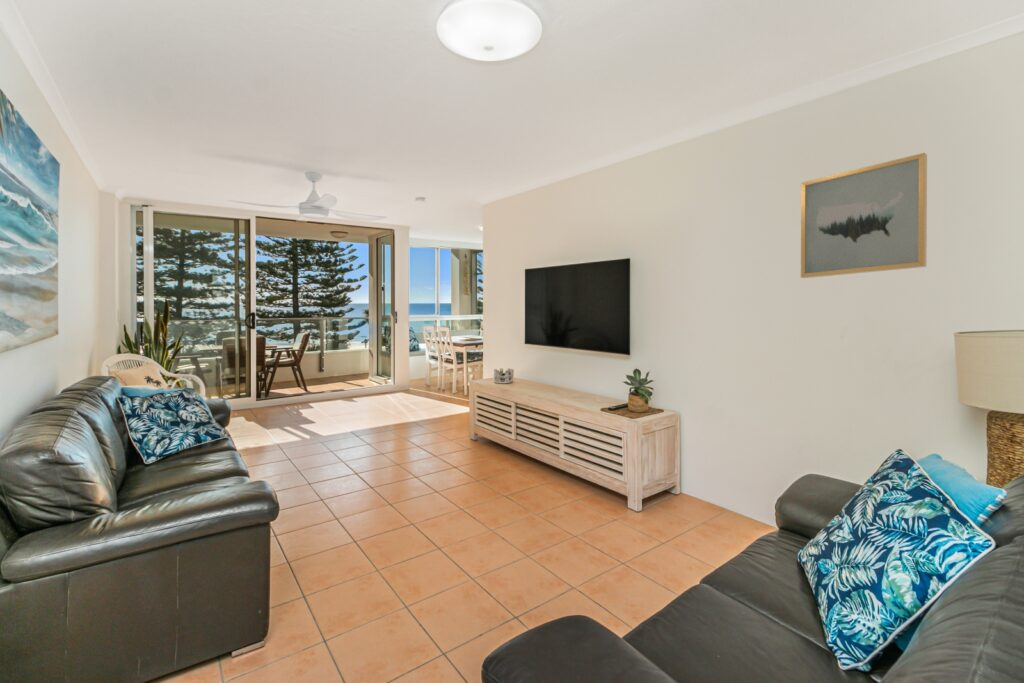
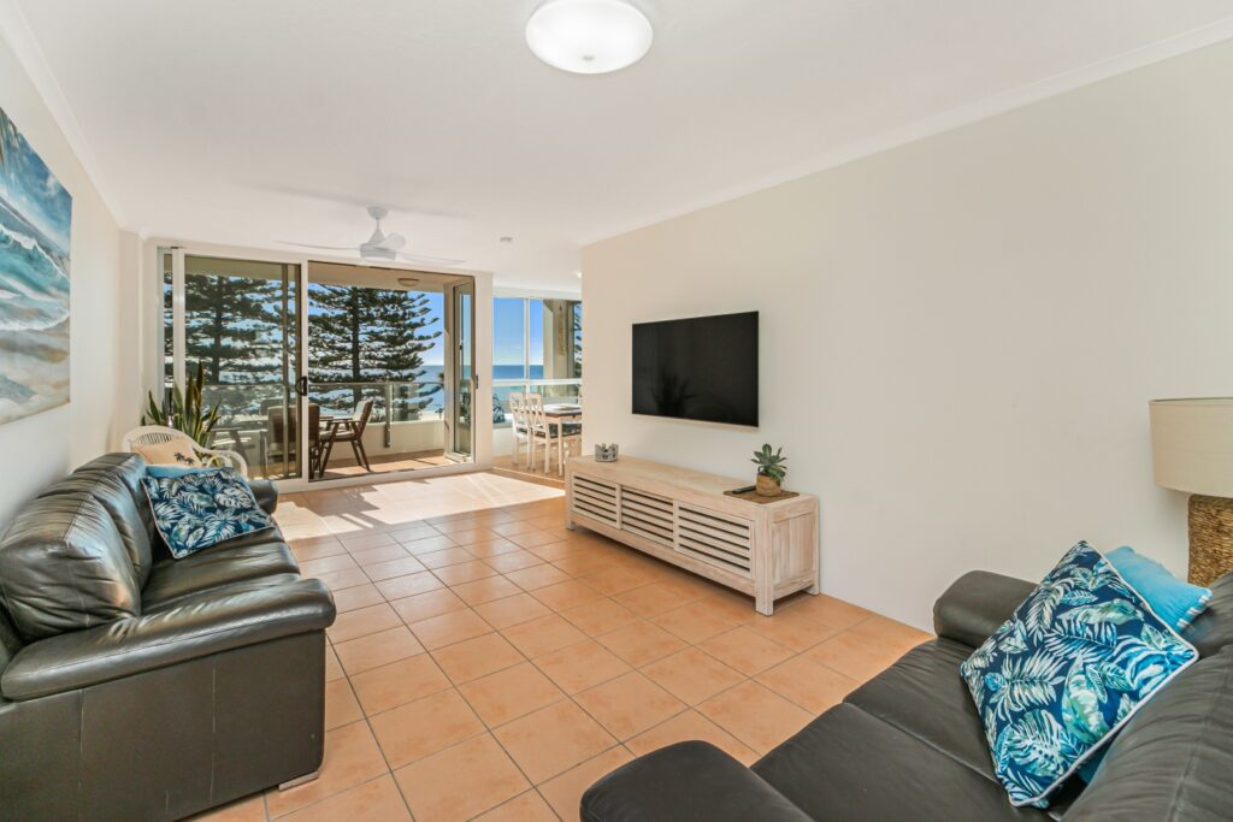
- wall art [800,152,928,279]
